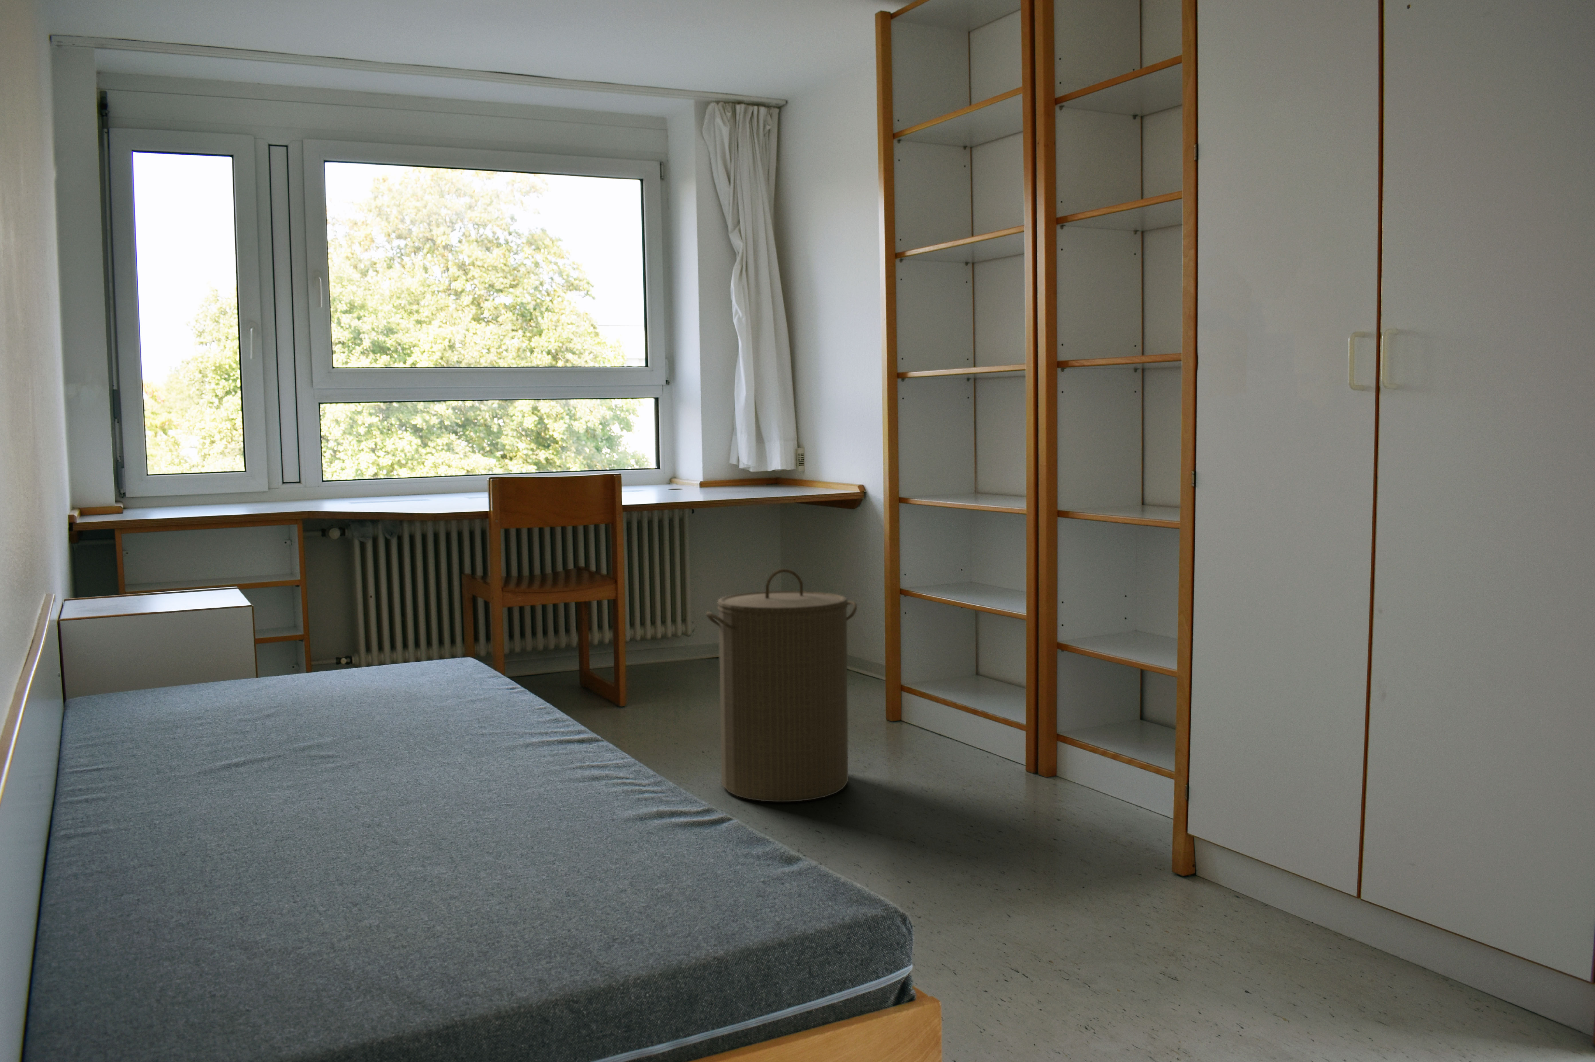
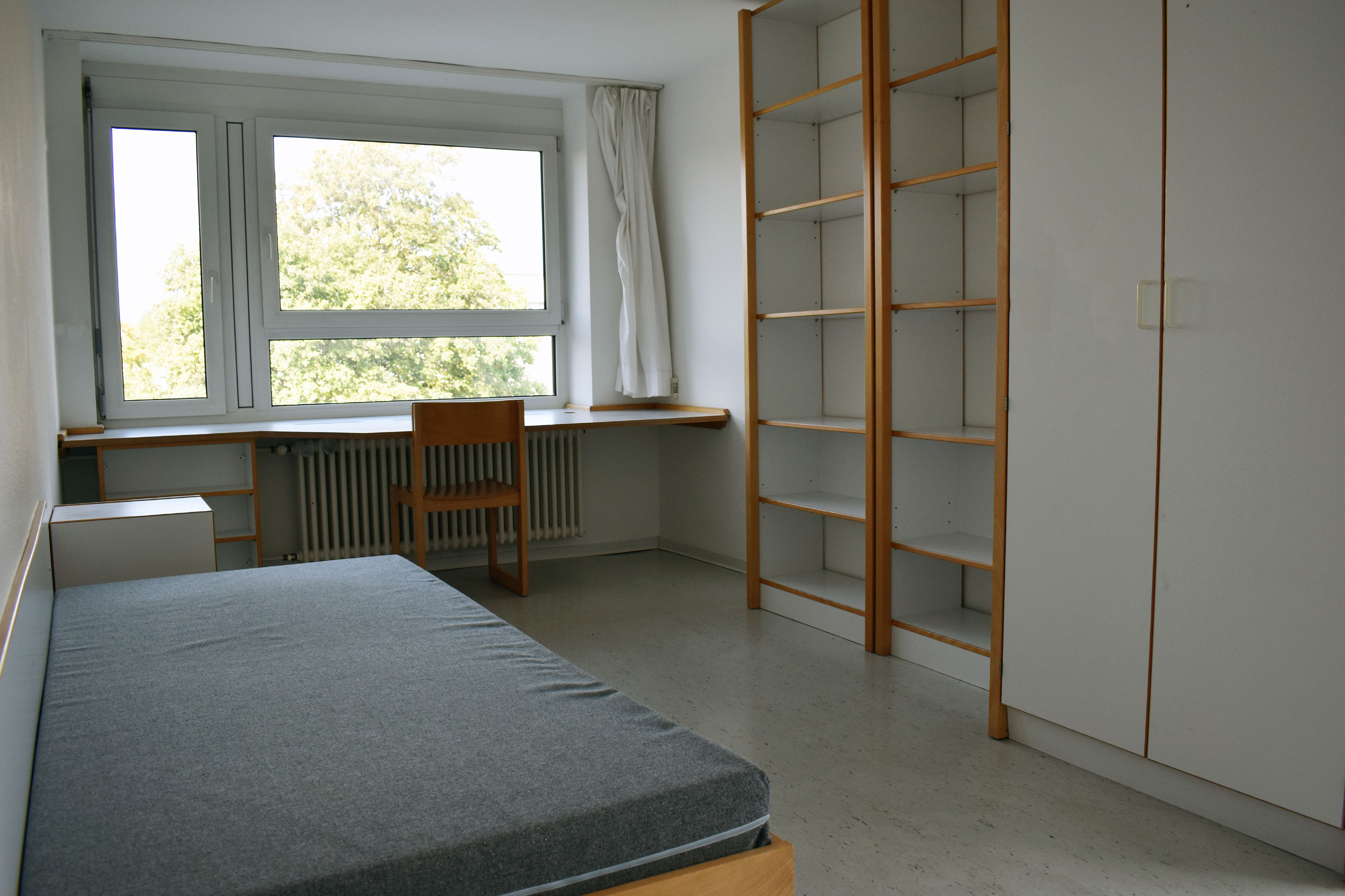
- laundry hamper [706,568,857,802]
